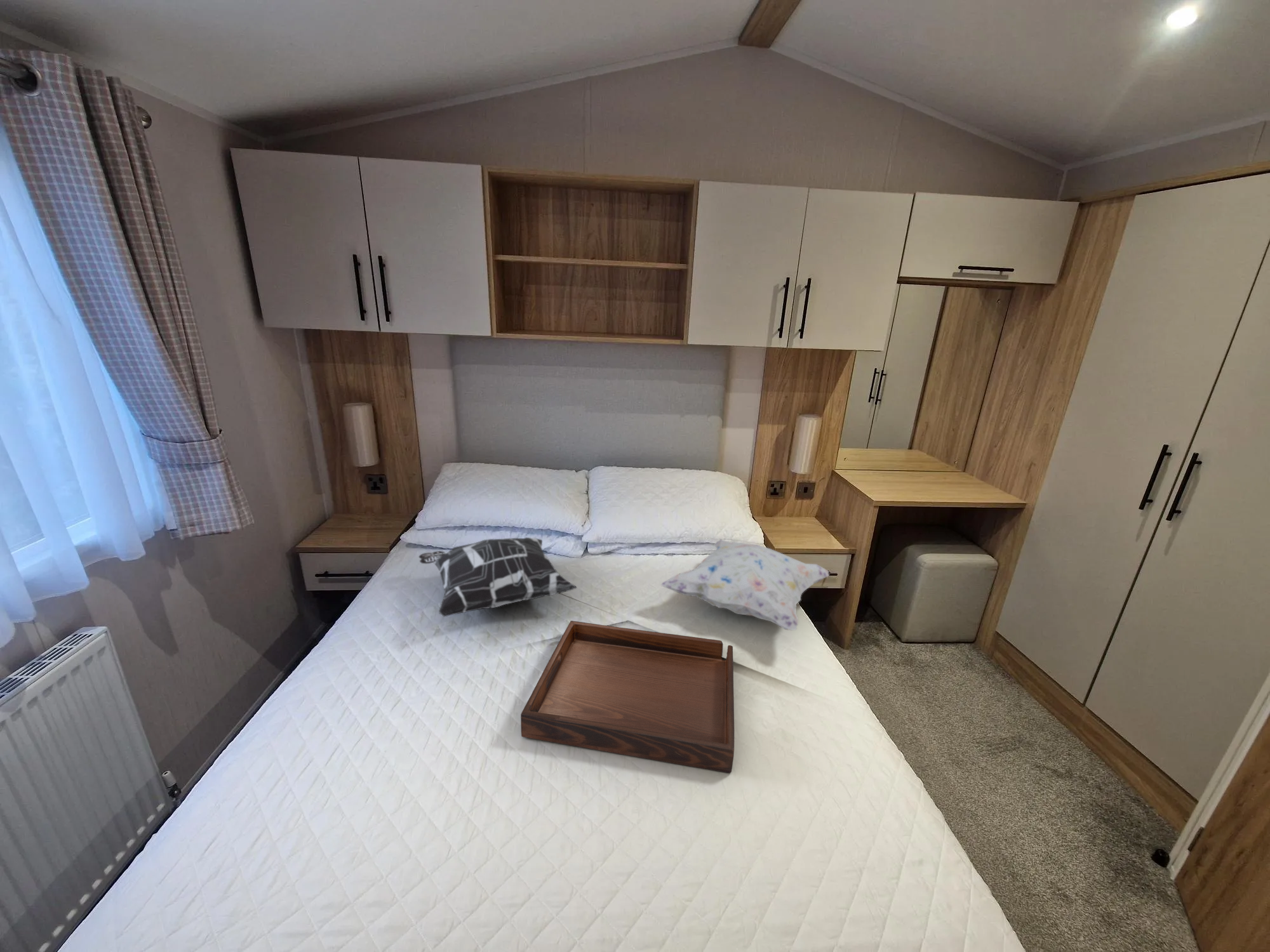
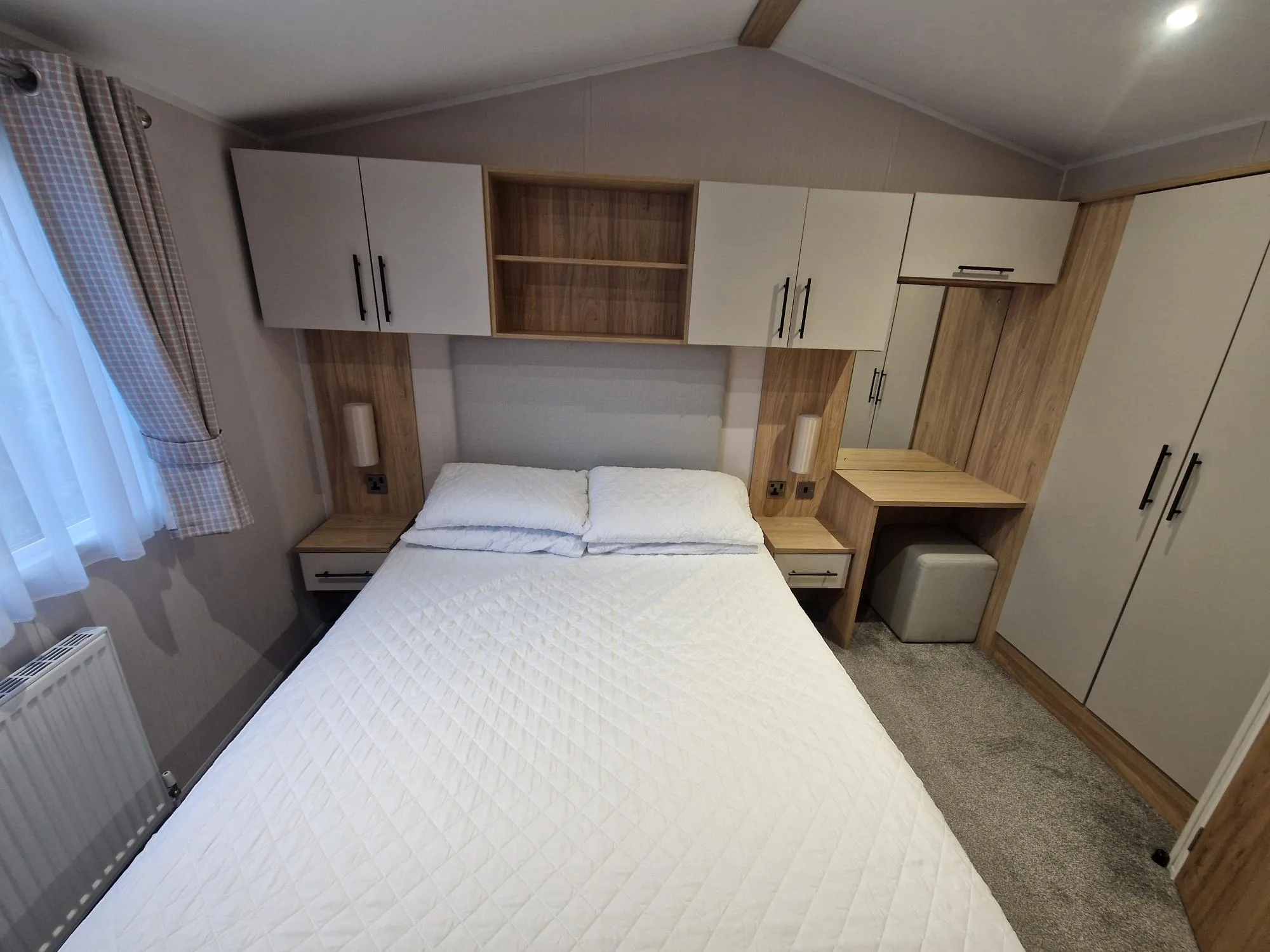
- decorative pillow [660,539,830,631]
- serving tray [520,620,735,774]
- decorative pillow [418,537,577,617]
